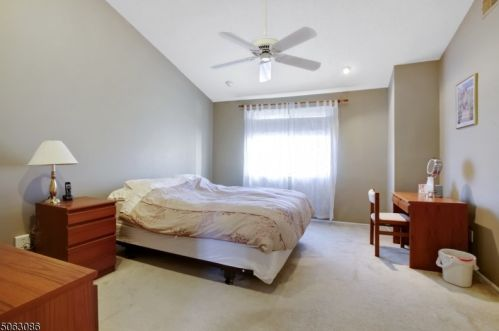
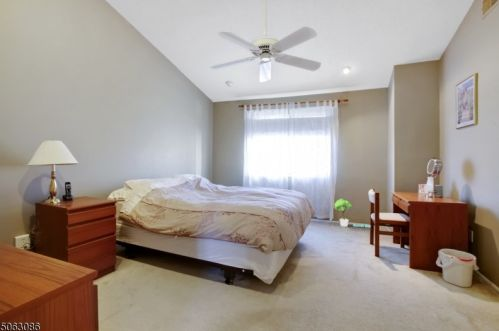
+ potted tree [334,198,371,228]
